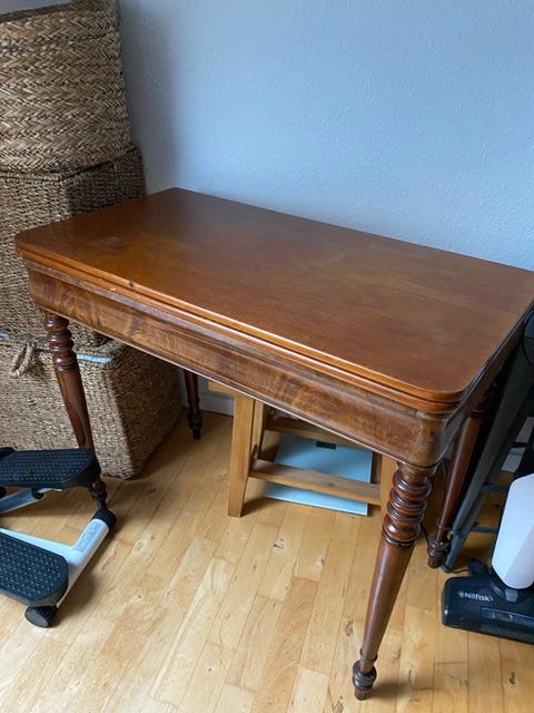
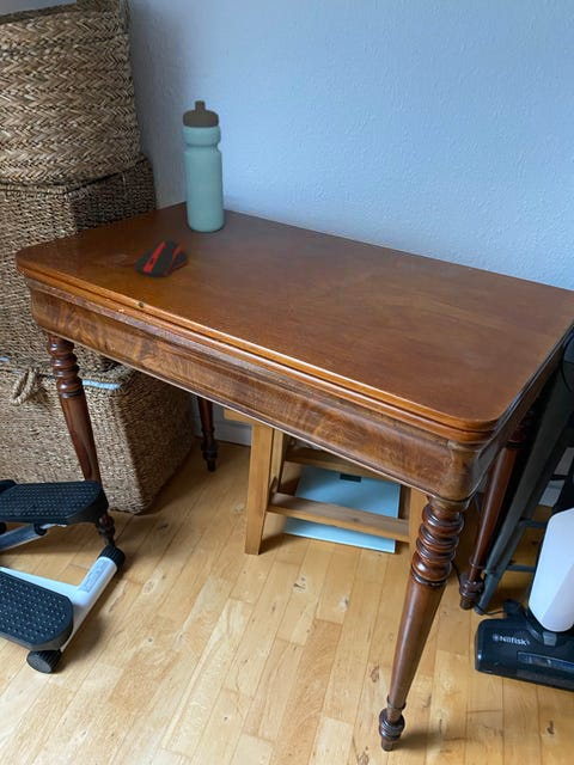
+ water bottle [181,99,225,233]
+ computer mouse [133,238,189,279]
